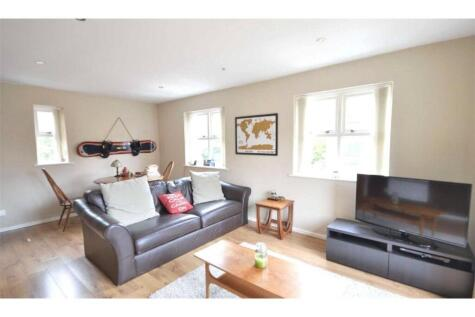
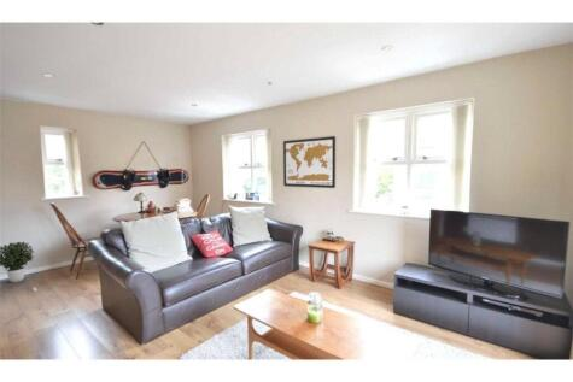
+ potted plant [0,241,35,283]
